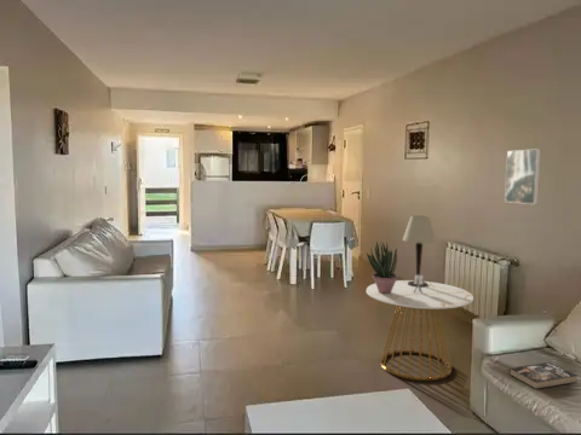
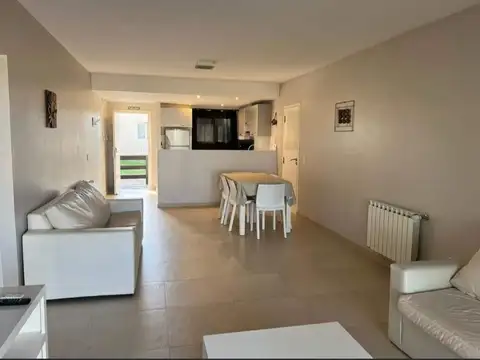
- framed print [504,147,542,205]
- table lamp [402,214,437,288]
- book [508,361,579,390]
- side table [366,274,474,382]
- potted plant [366,240,399,294]
